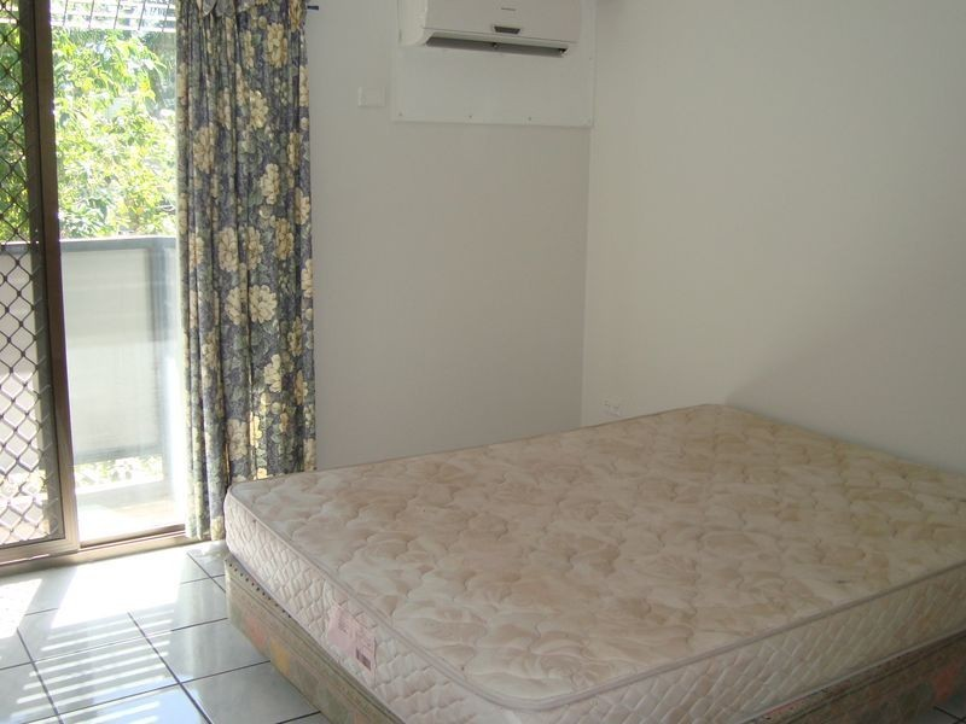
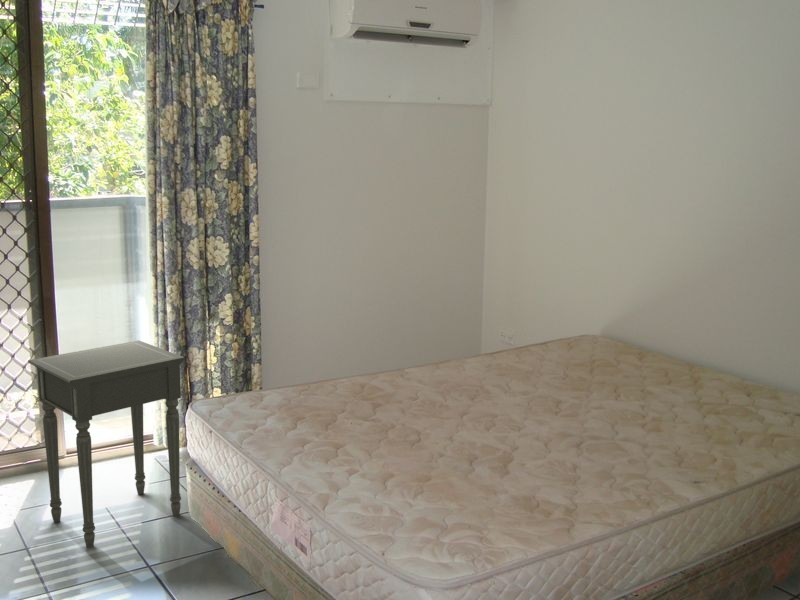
+ side table [27,340,186,549]
